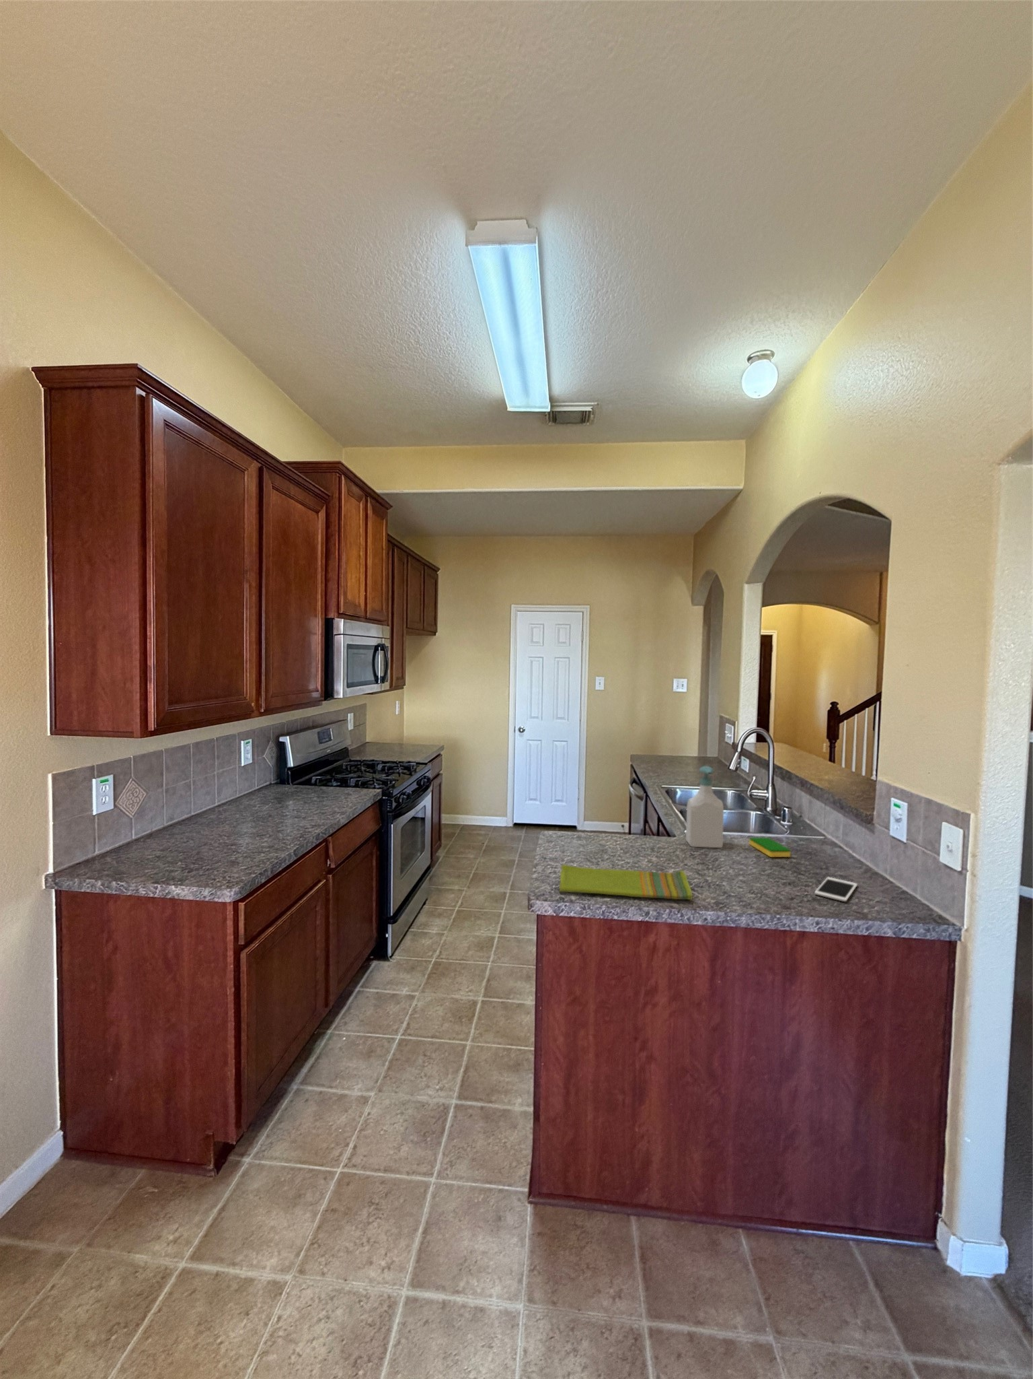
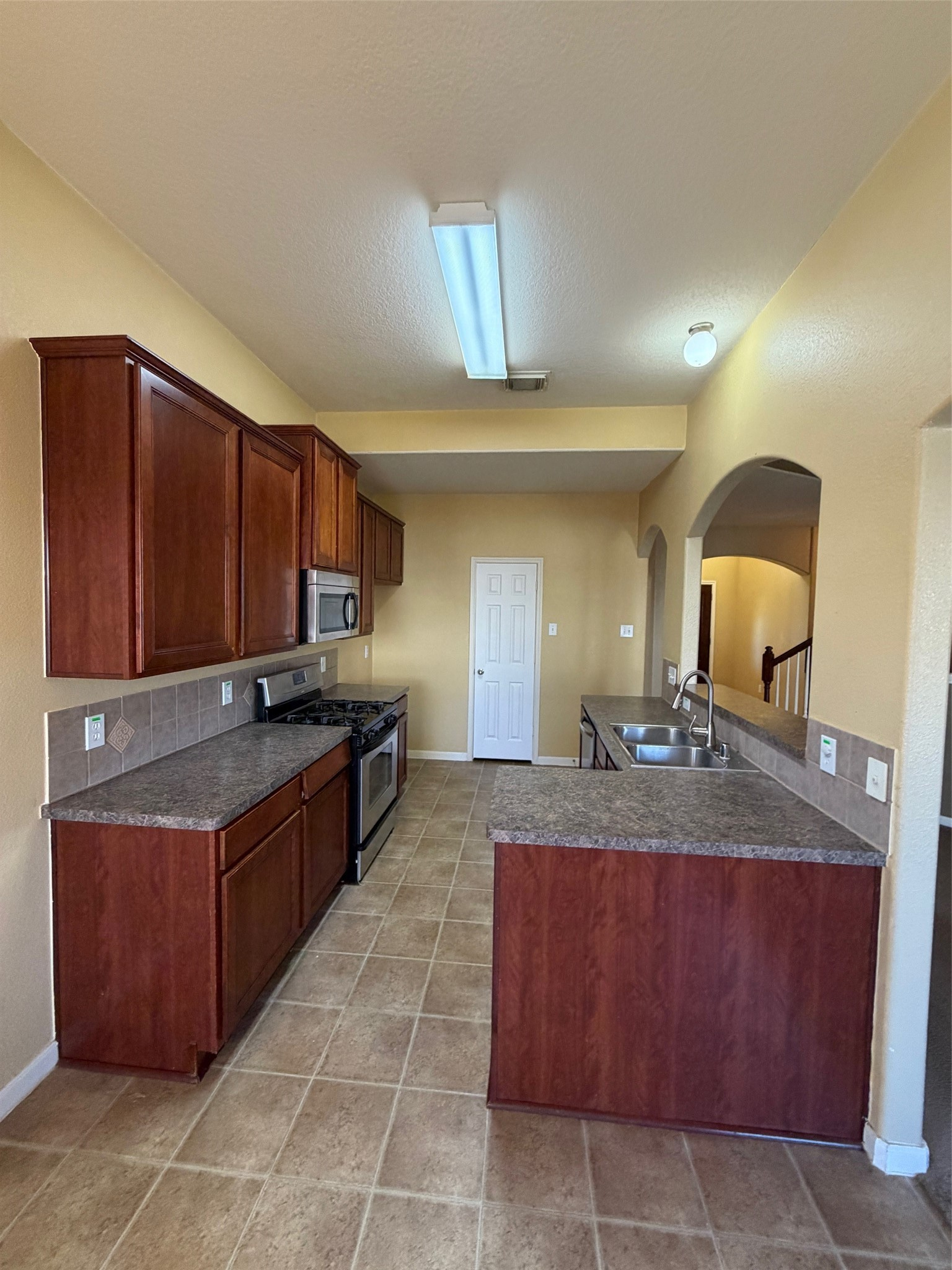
- dish towel [559,864,693,901]
- cell phone [814,876,858,902]
- dish sponge [749,837,791,858]
- soap bottle [686,766,725,848]
